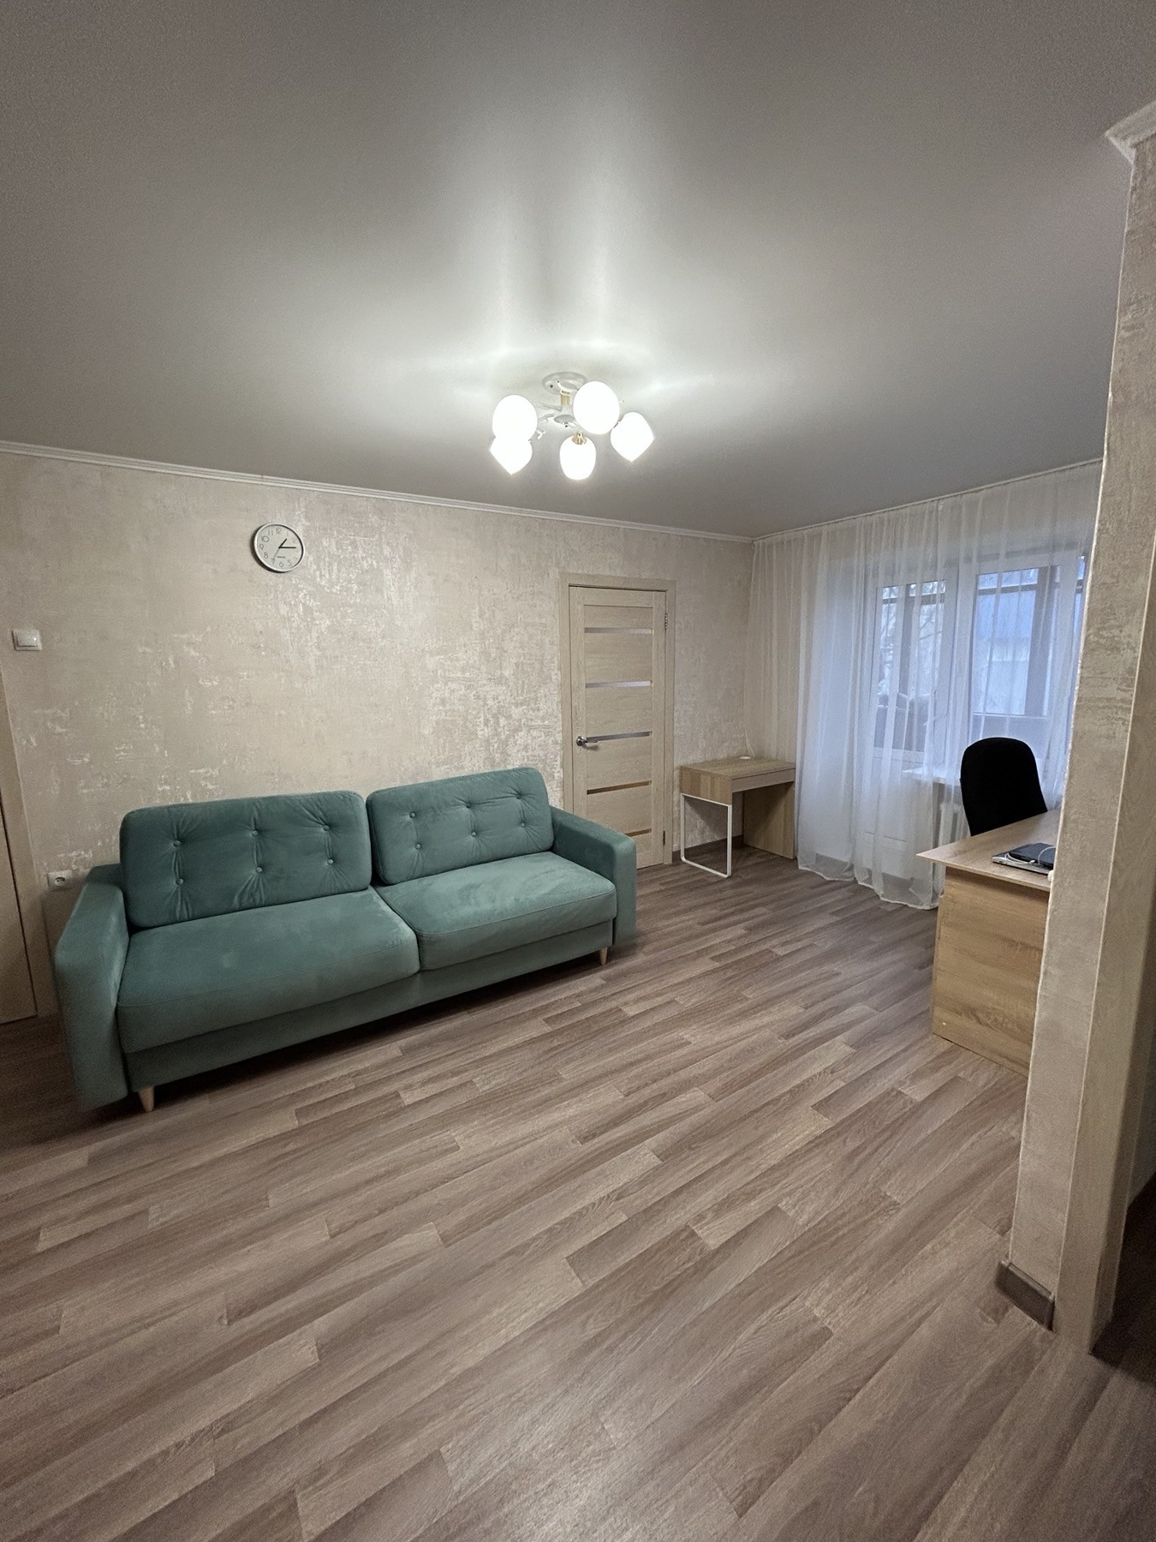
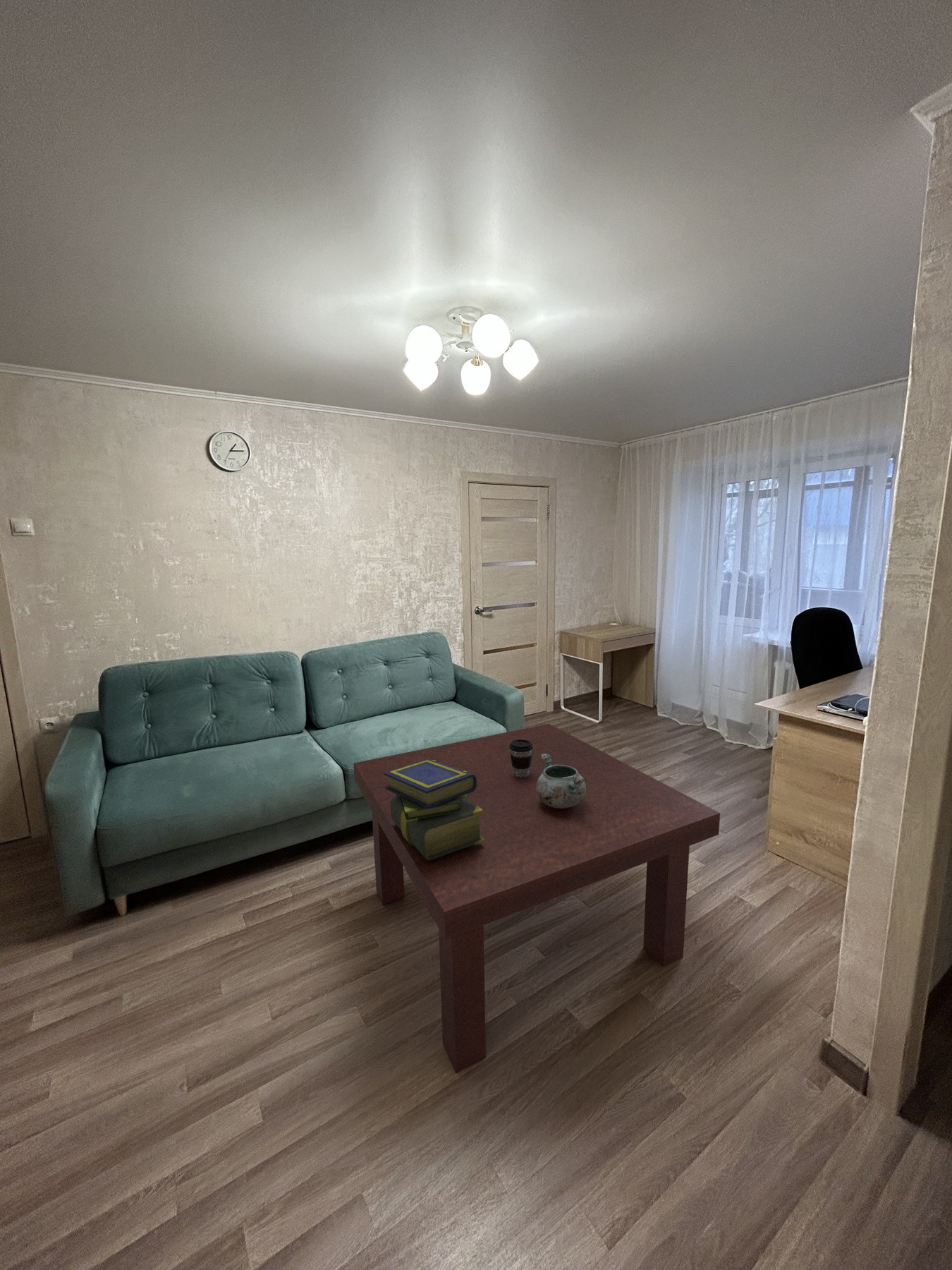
+ coffee cup [509,739,533,778]
+ coffee table [353,723,721,1074]
+ stack of books [384,759,484,860]
+ decorative bowl [536,754,586,809]
